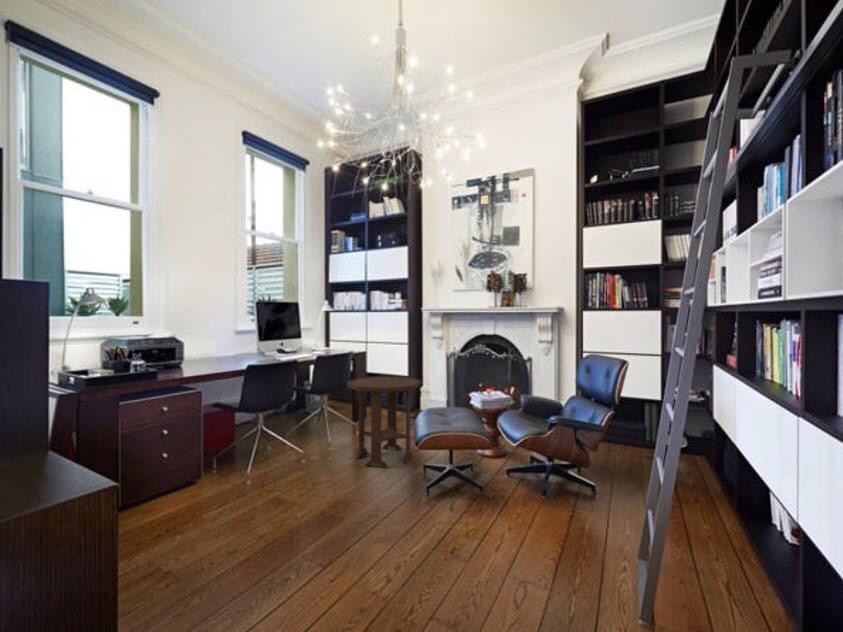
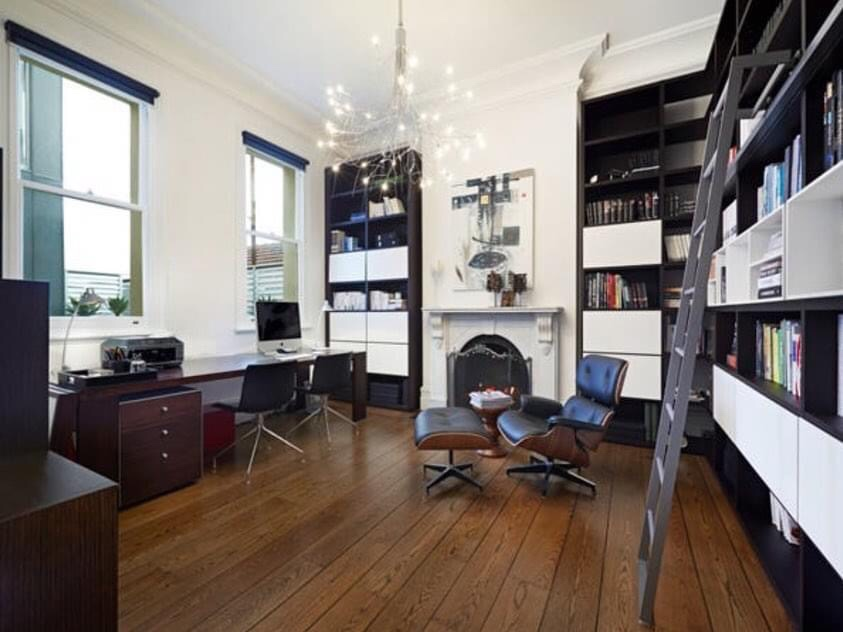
- side table [346,375,423,469]
